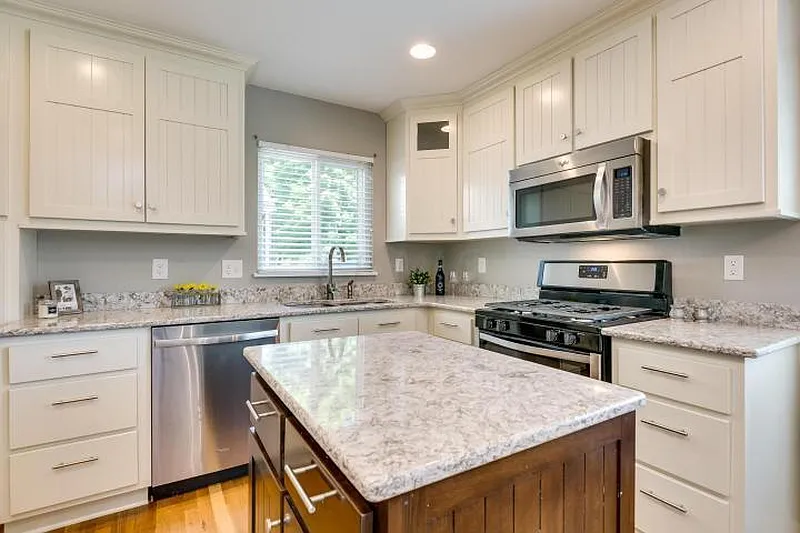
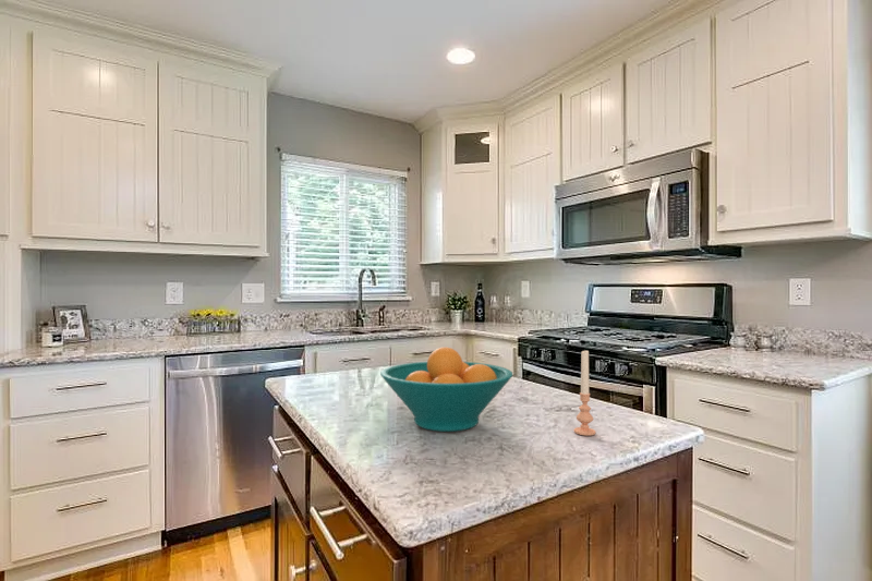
+ fruit bowl [379,346,513,433]
+ candle [573,349,596,437]
